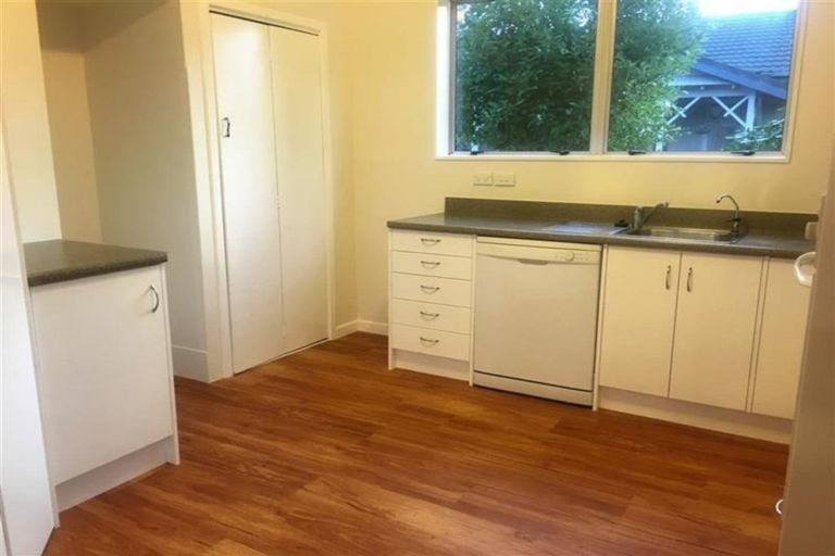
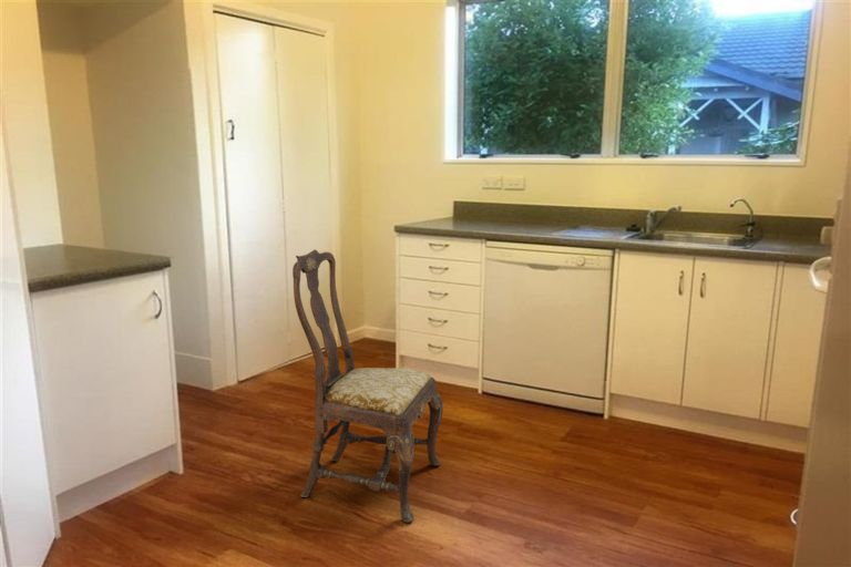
+ dining chair [291,248,444,524]
